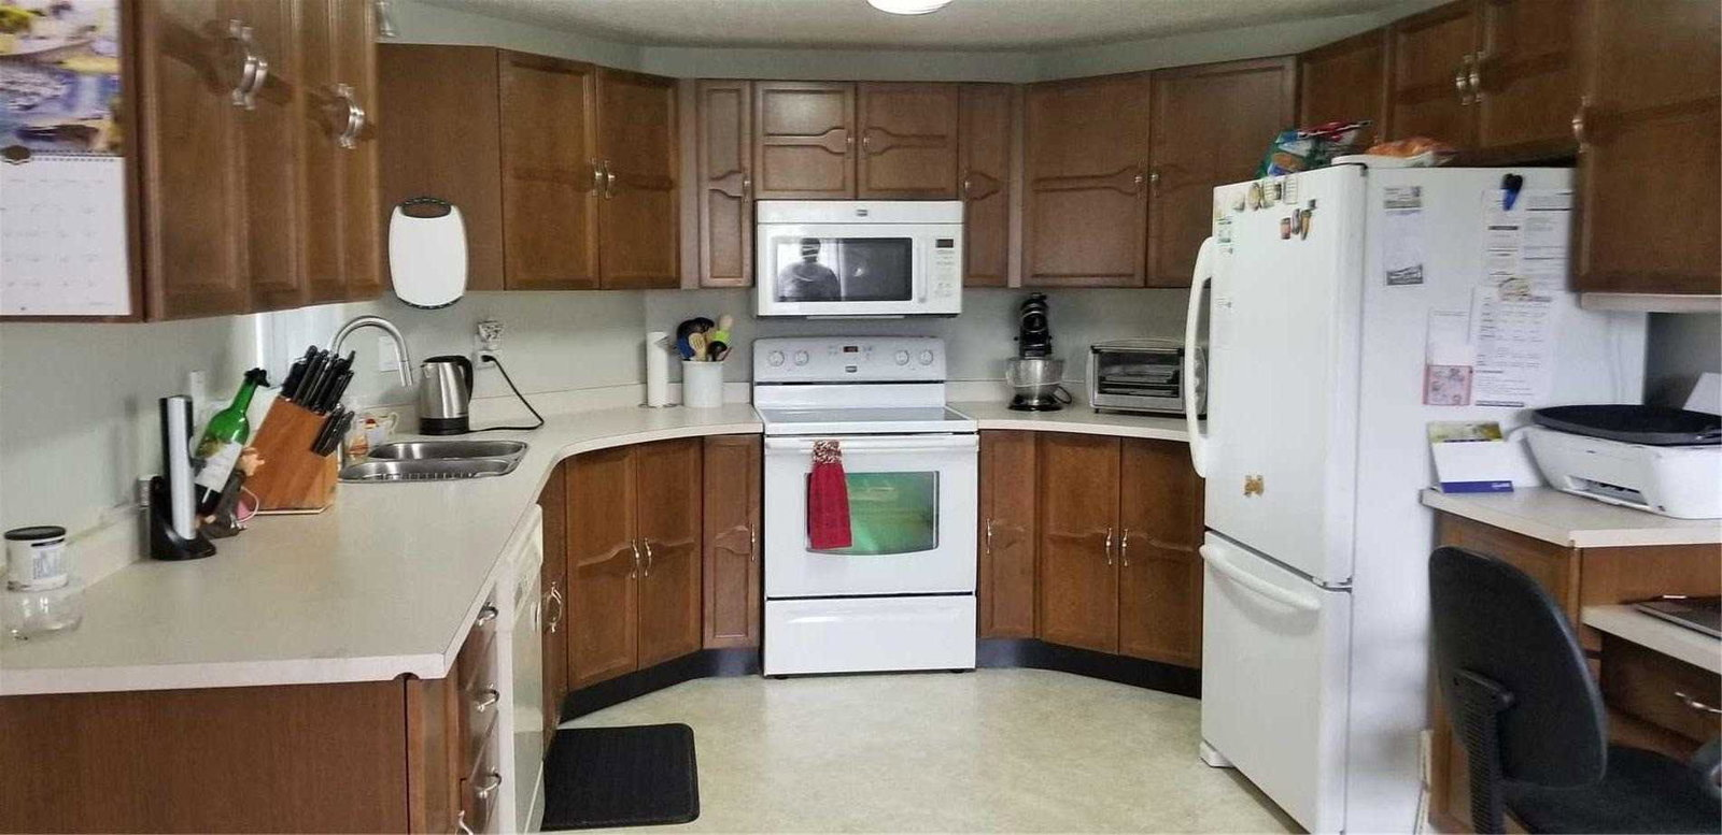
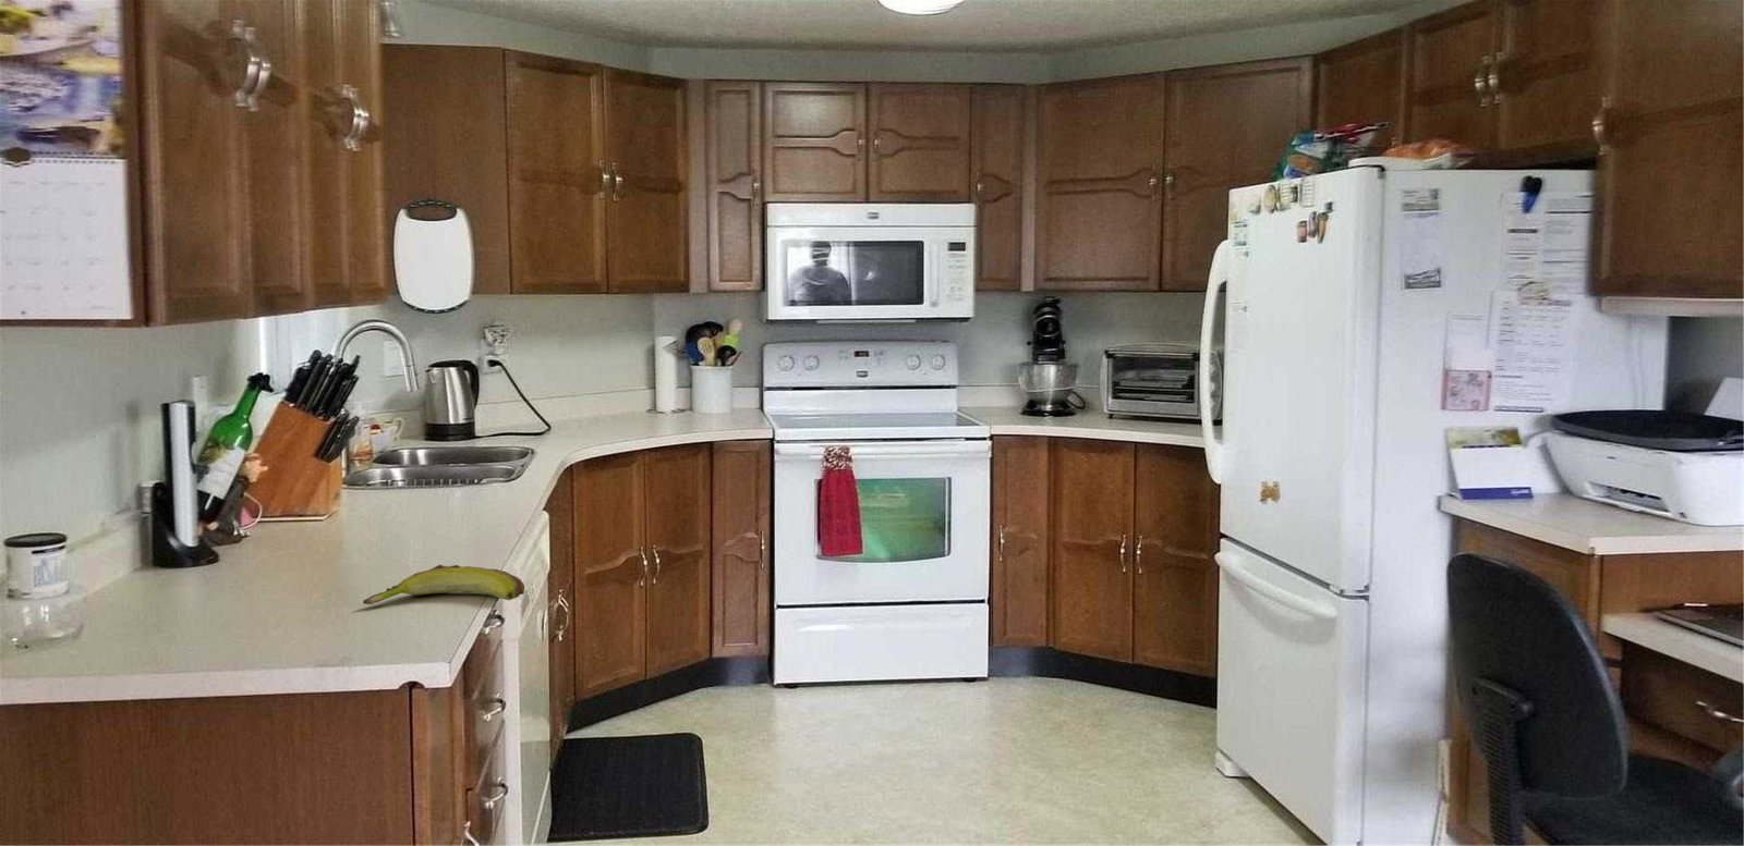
+ banana [361,564,525,606]
